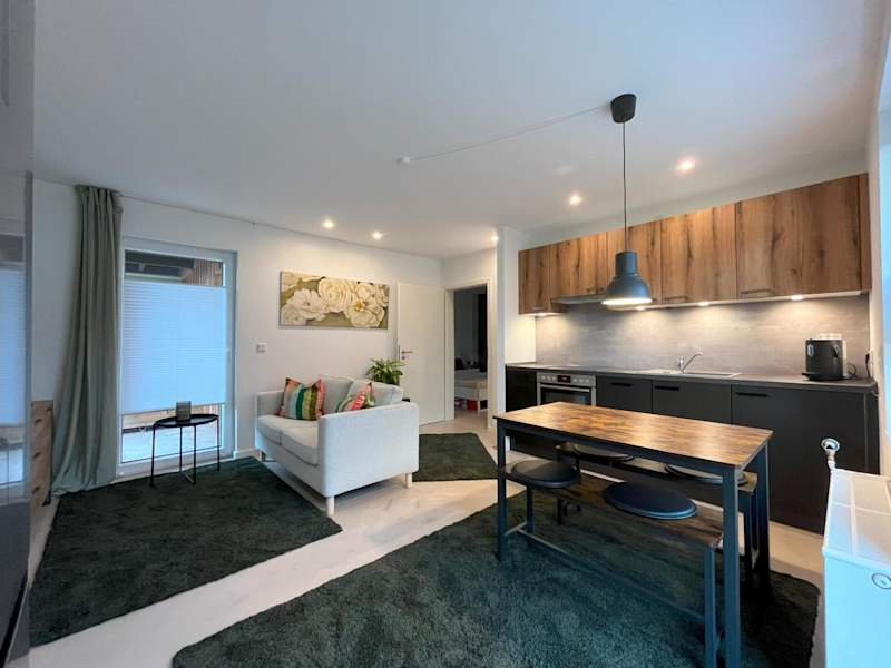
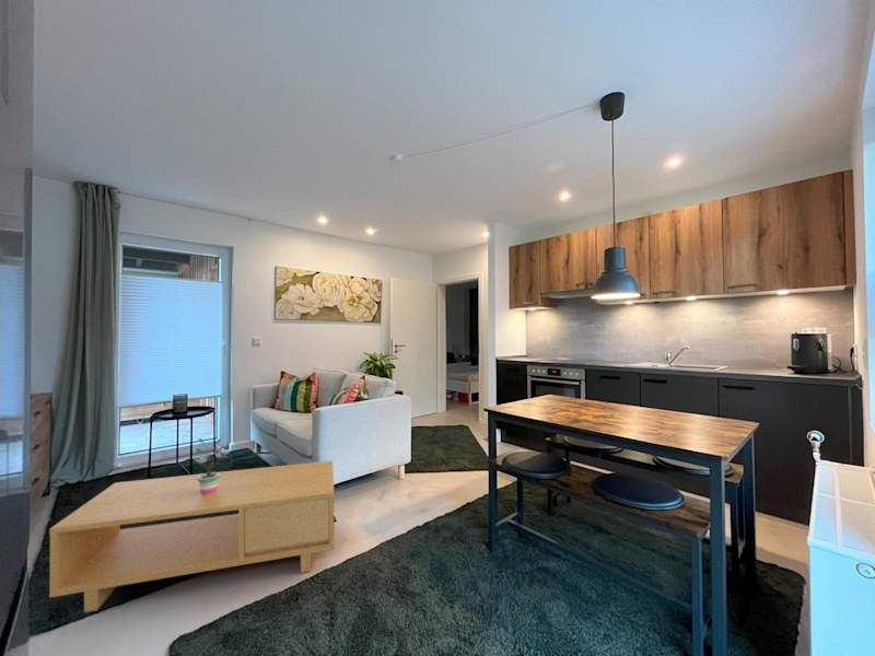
+ potted plant [192,437,229,494]
+ coffee table [48,459,336,613]
